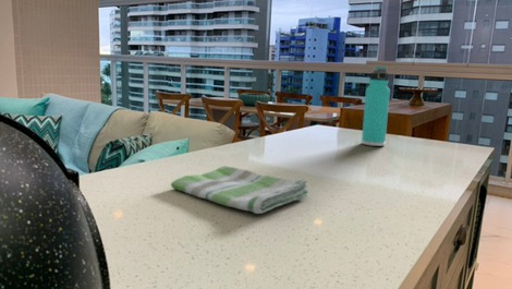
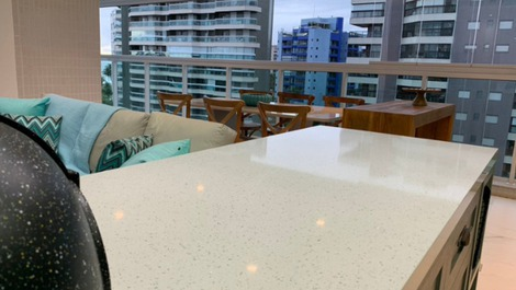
- thermos bottle [361,65,391,147]
- dish towel [170,166,309,215]
